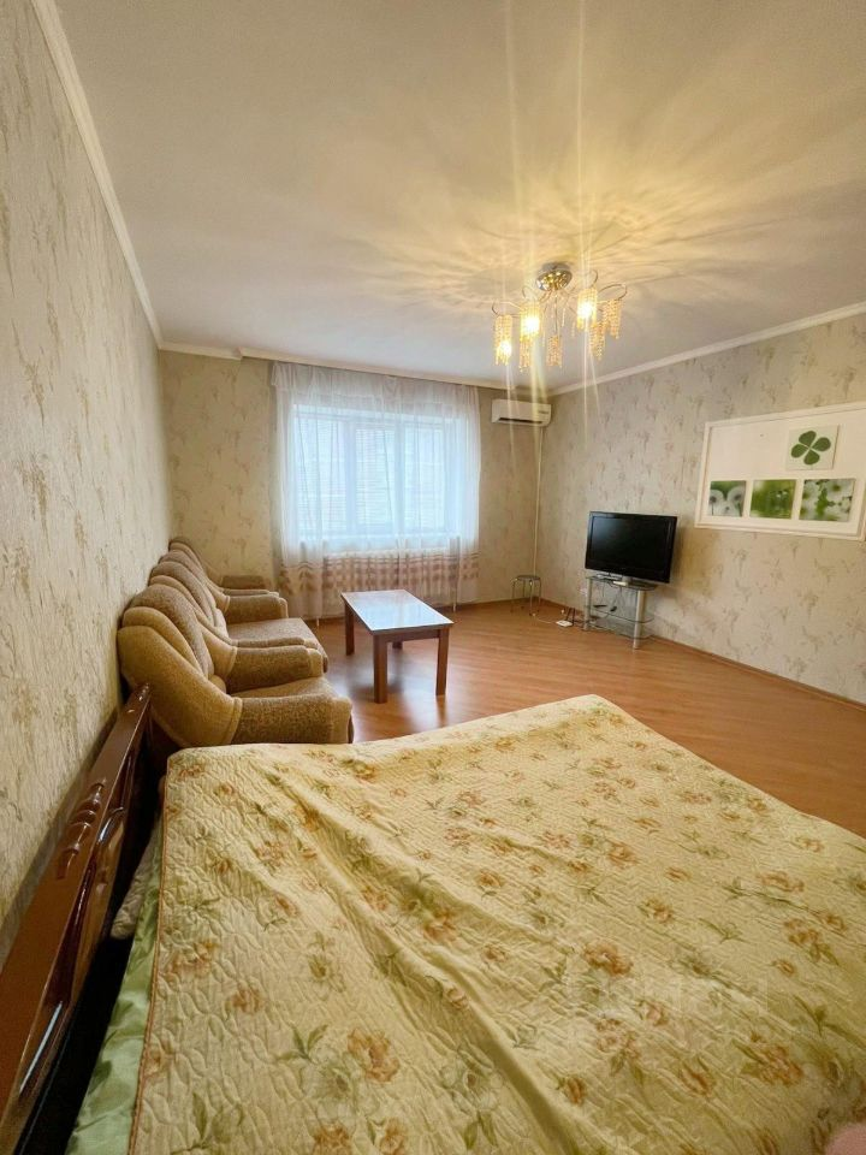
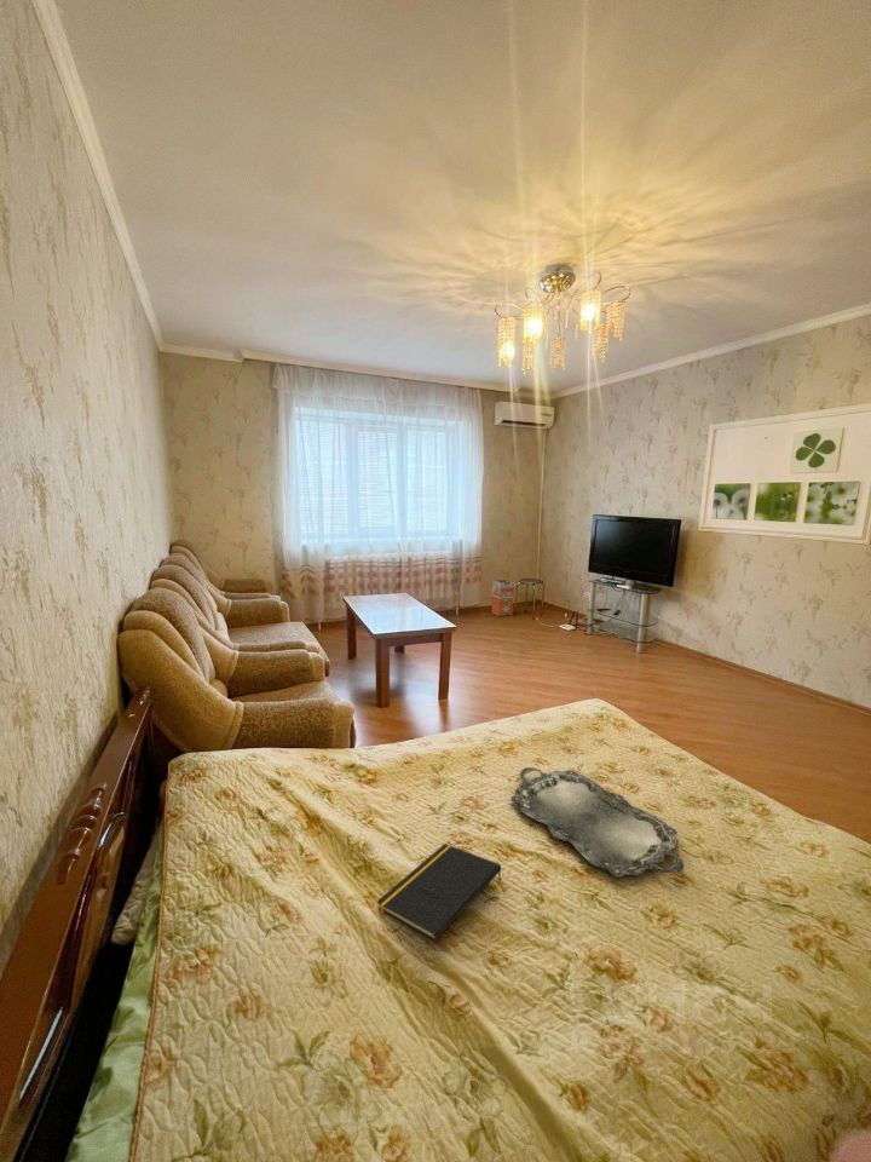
+ serving tray [509,766,686,879]
+ waste bin [490,579,515,617]
+ notepad [375,842,502,942]
